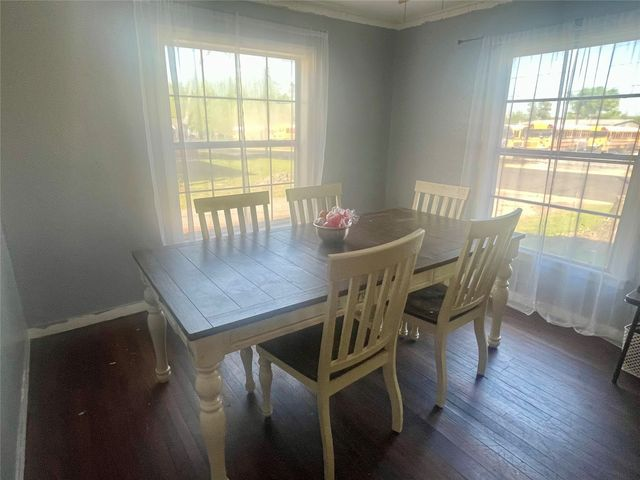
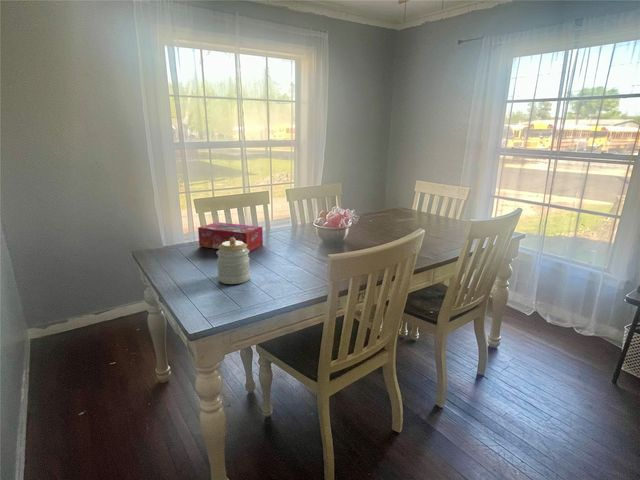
+ tissue box [197,221,264,252]
+ jar [216,238,251,285]
